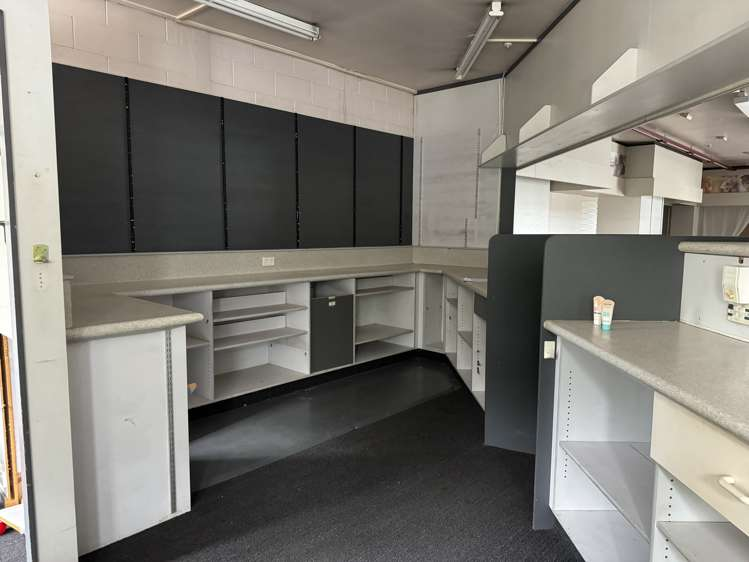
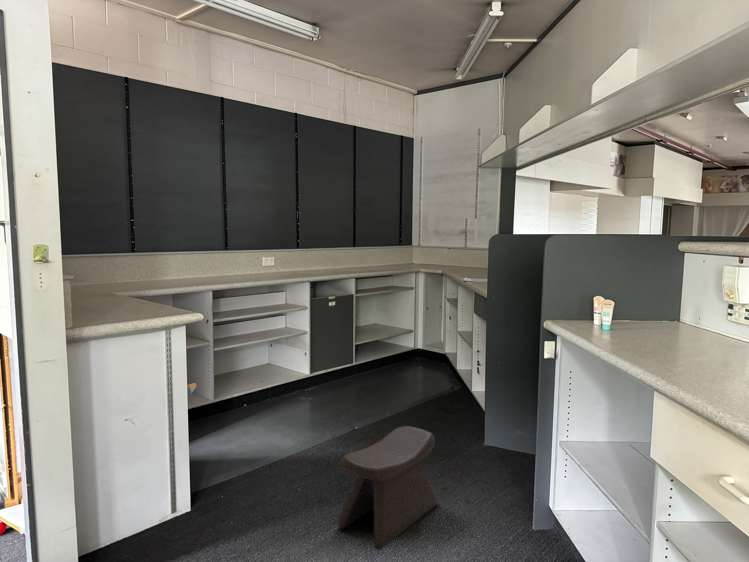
+ stool [337,425,439,551]
